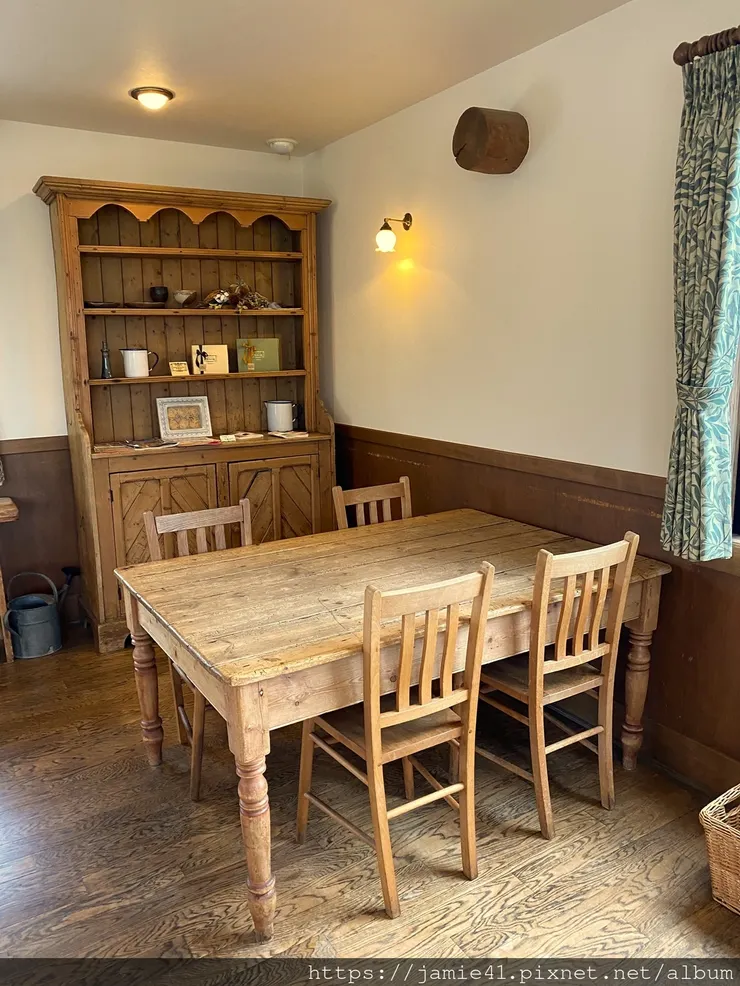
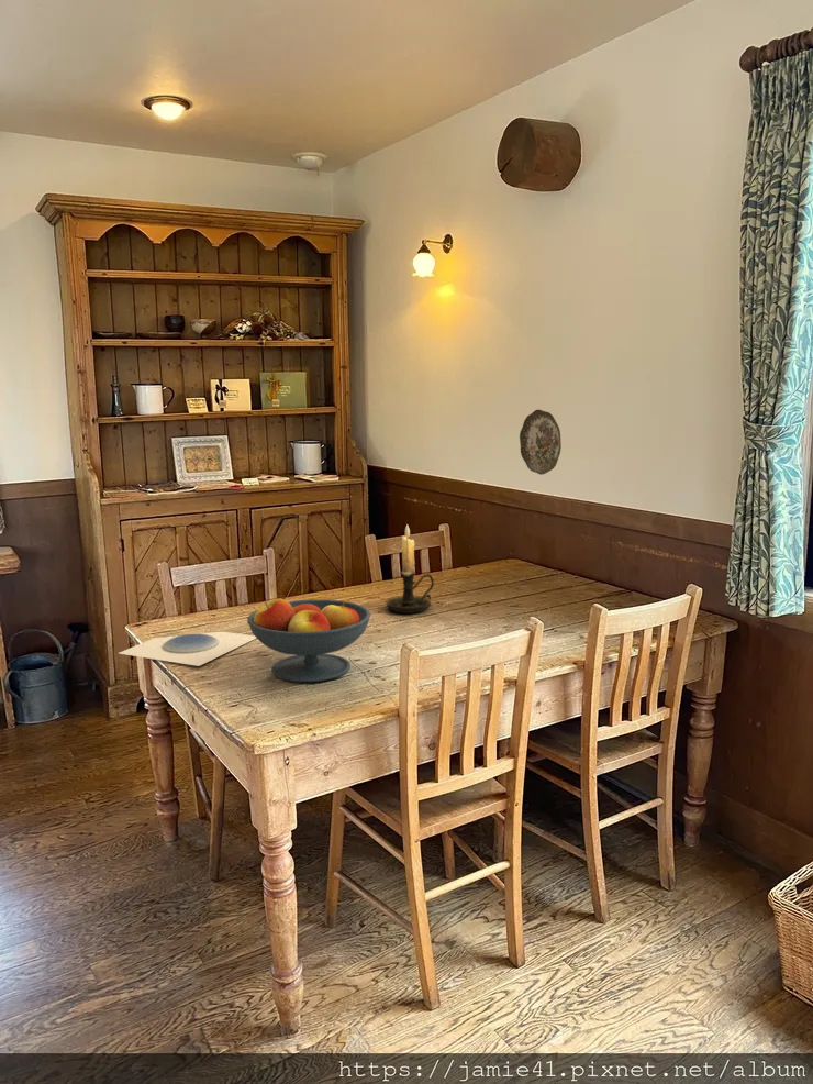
+ fruit bowl [246,598,372,683]
+ plate [119,631,257,667]
+ candle holder [386,523,435,615]
+ decorative plate [519,409,563,476]
